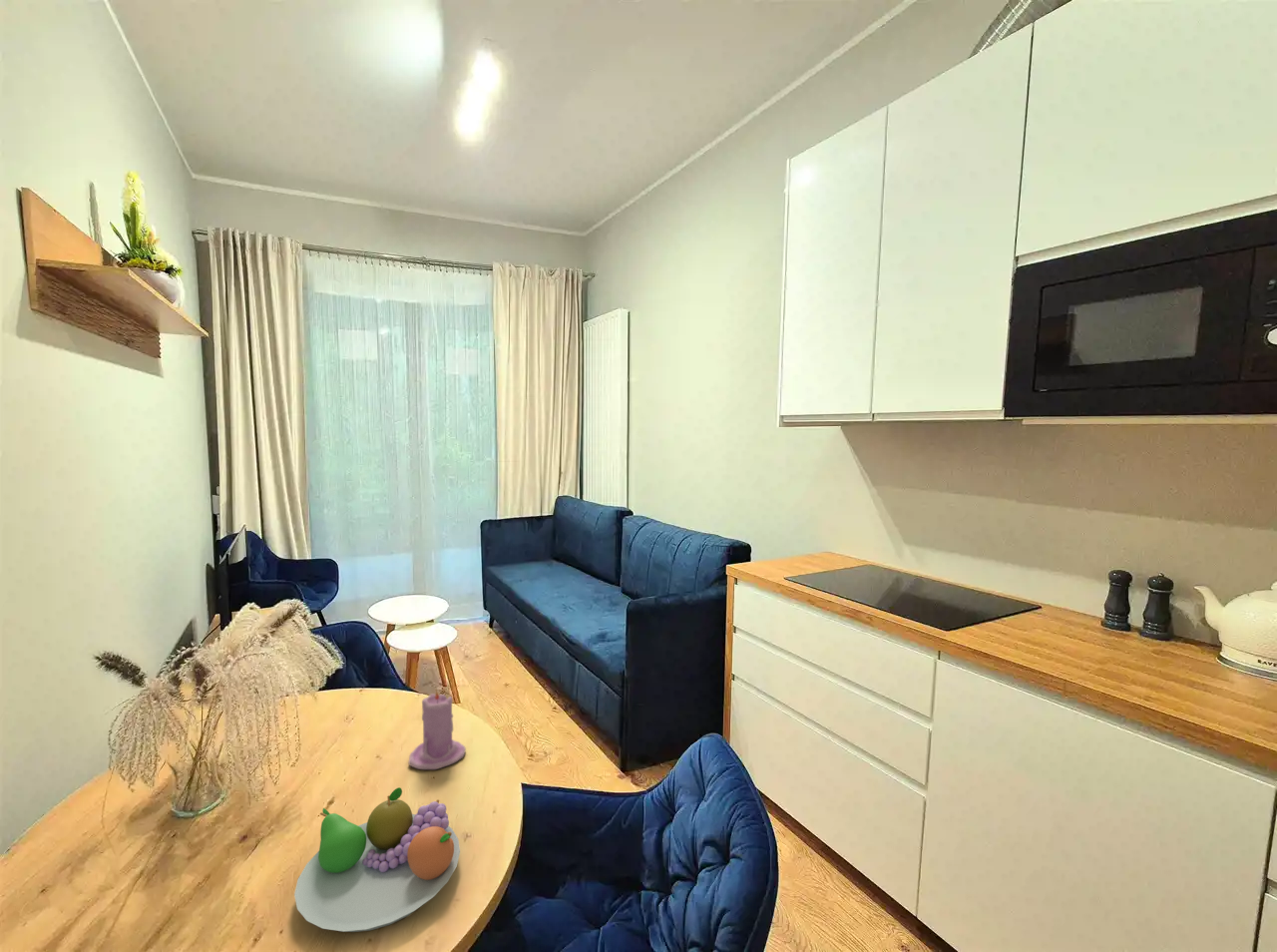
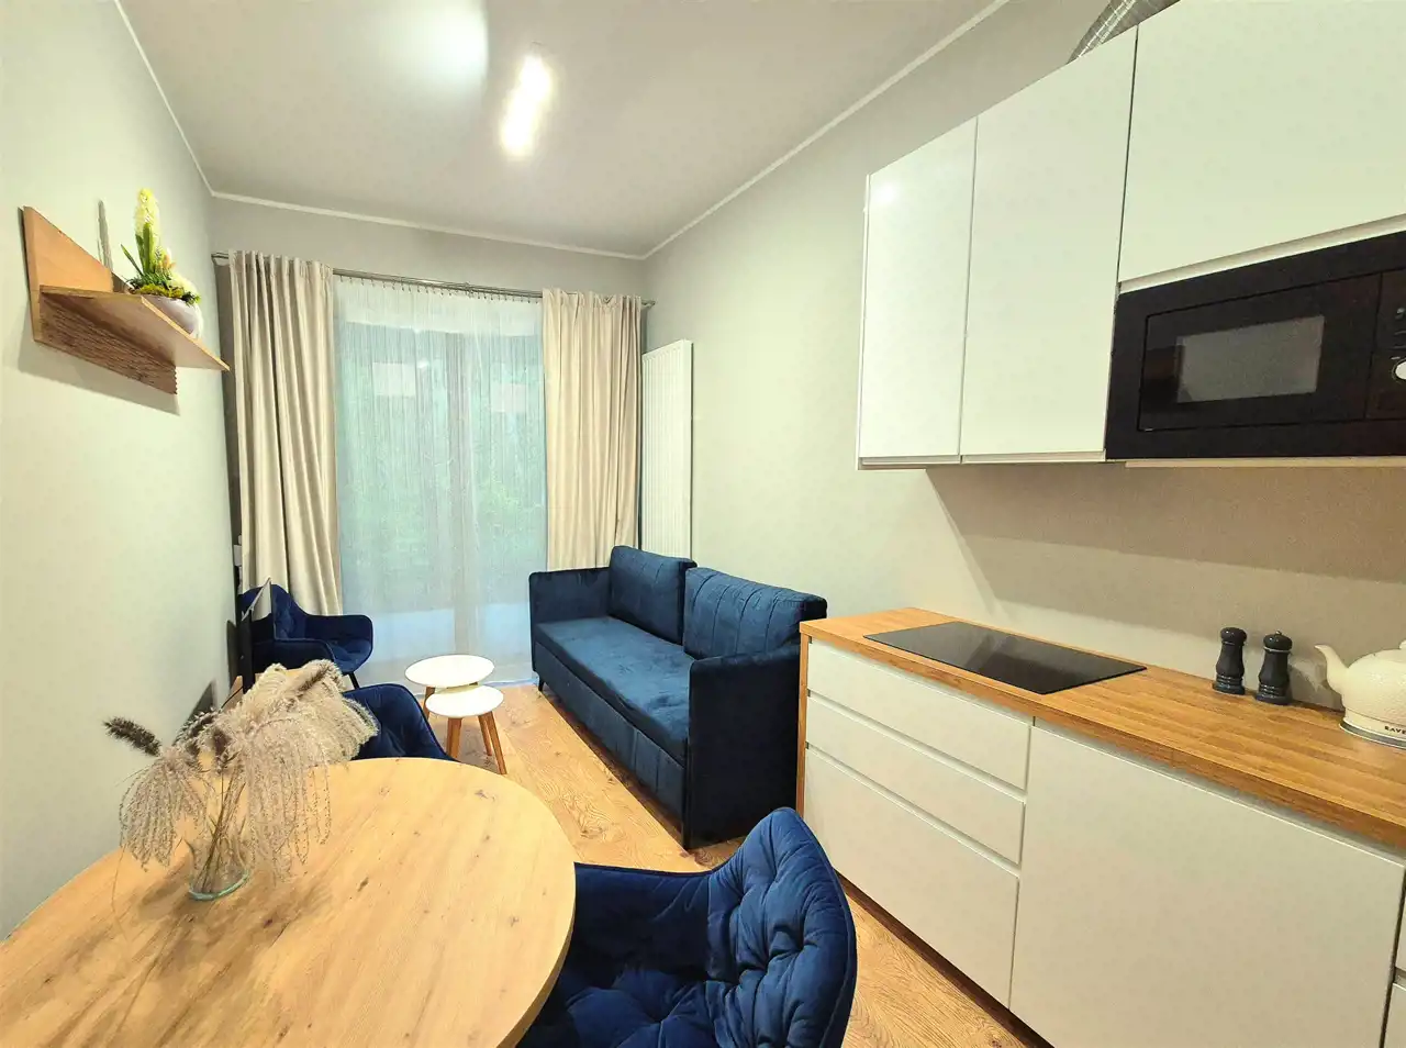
- fruit bowl [293,786,461,933]
- candle [408,688,467,770]
